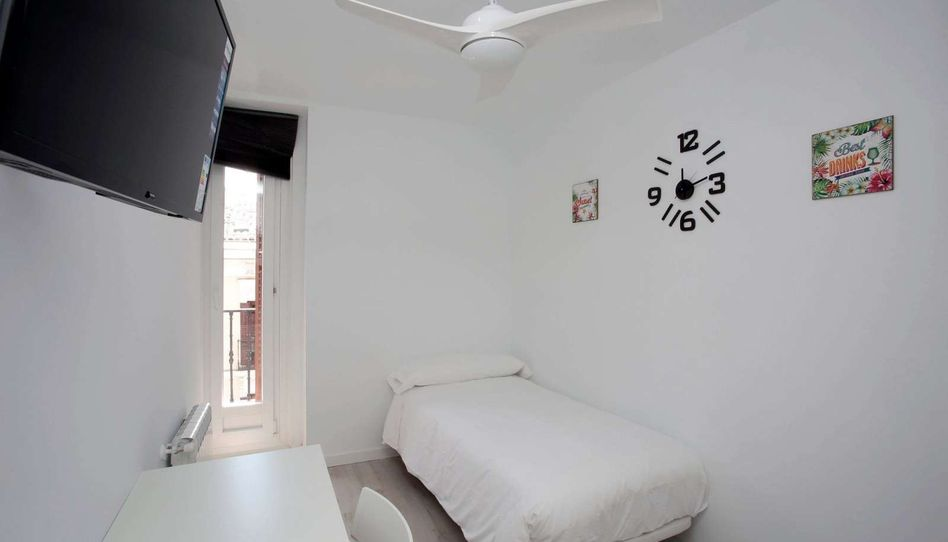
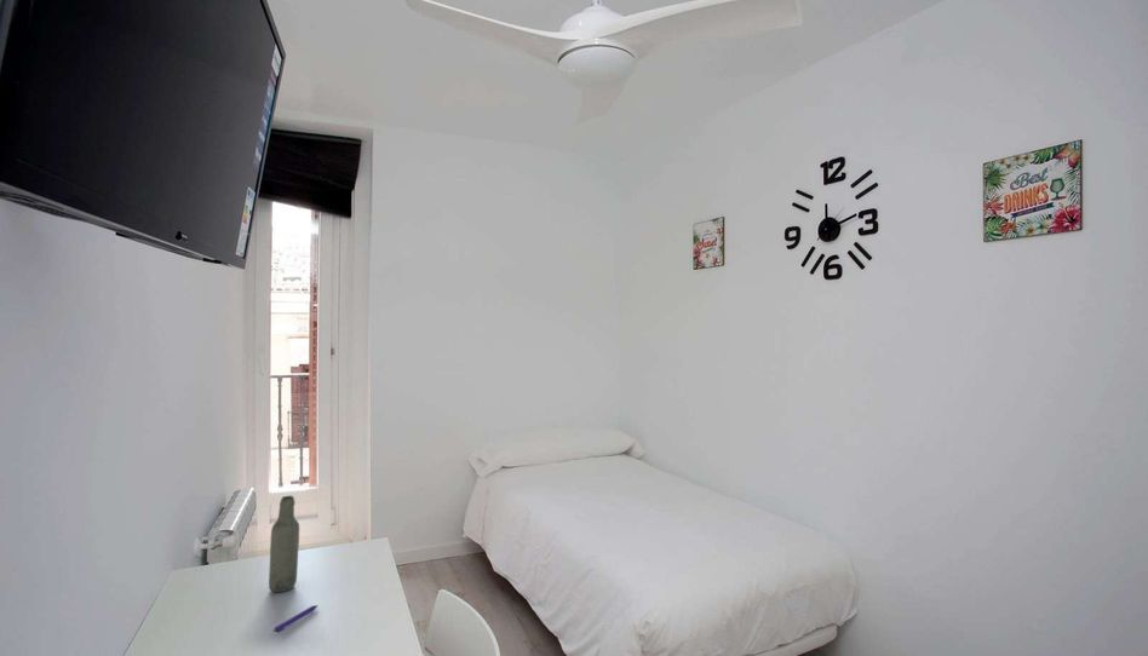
+ bottle [268,495,300,593]
+ pen [272,604,320,634]
